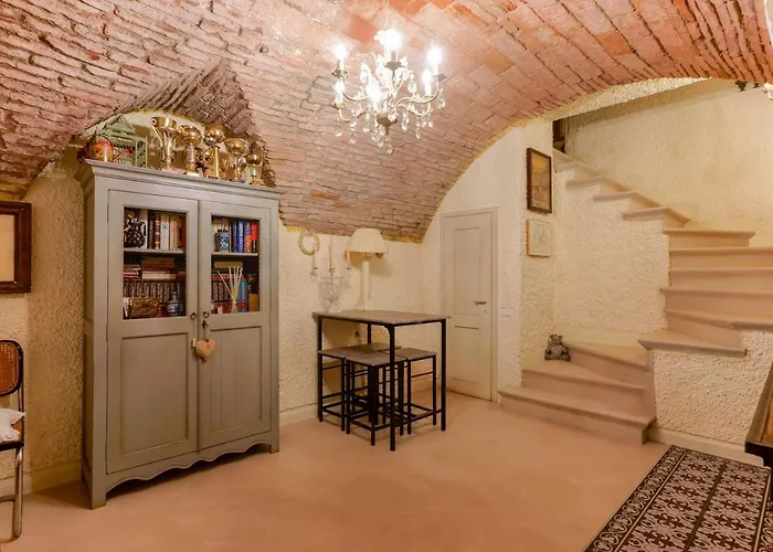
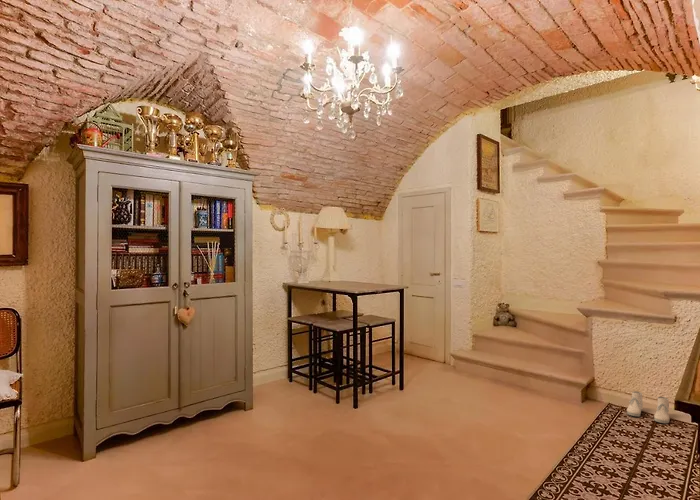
+ boots [626,390,670,424]
